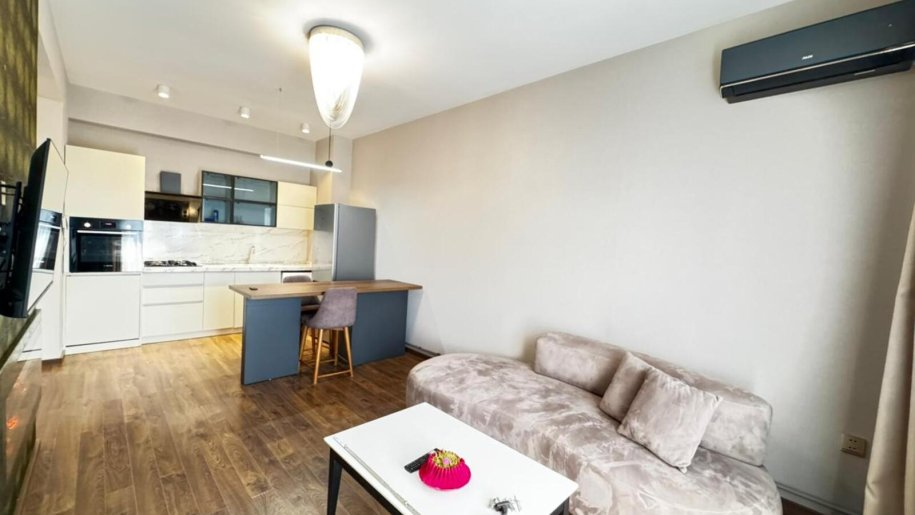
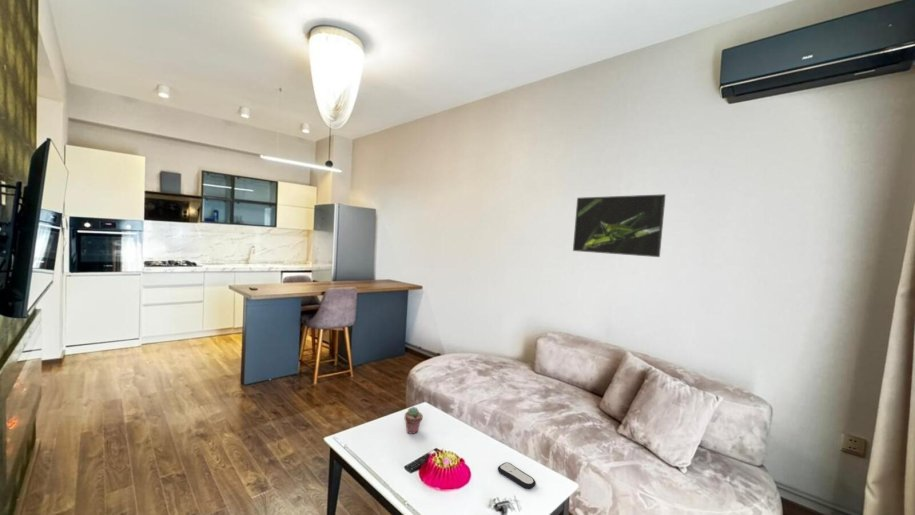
+ remote control [497,461,537,490]
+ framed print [572,193,667,258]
+ potted succulent [404,406,424,435]
